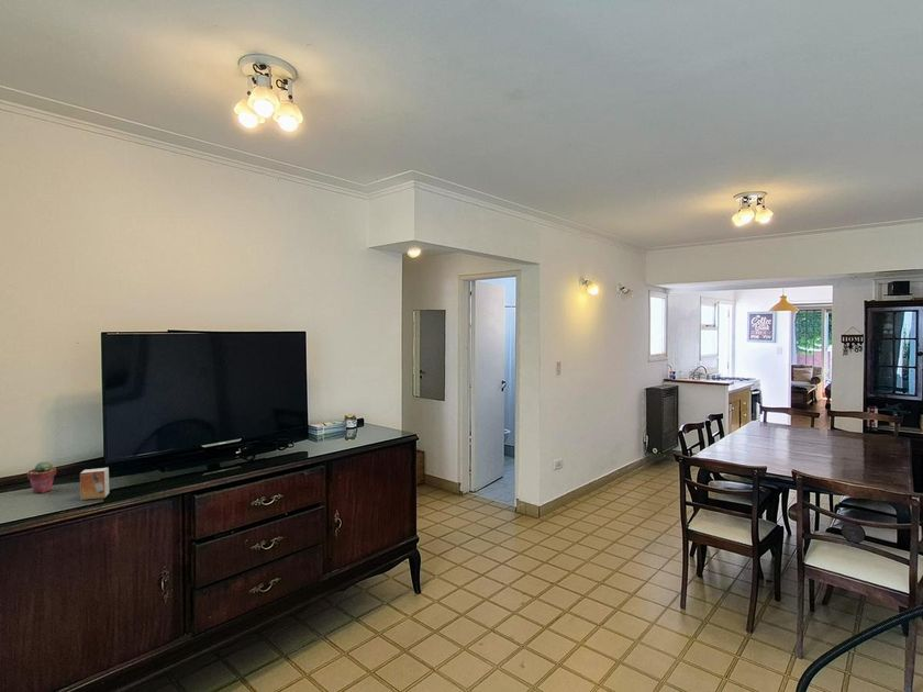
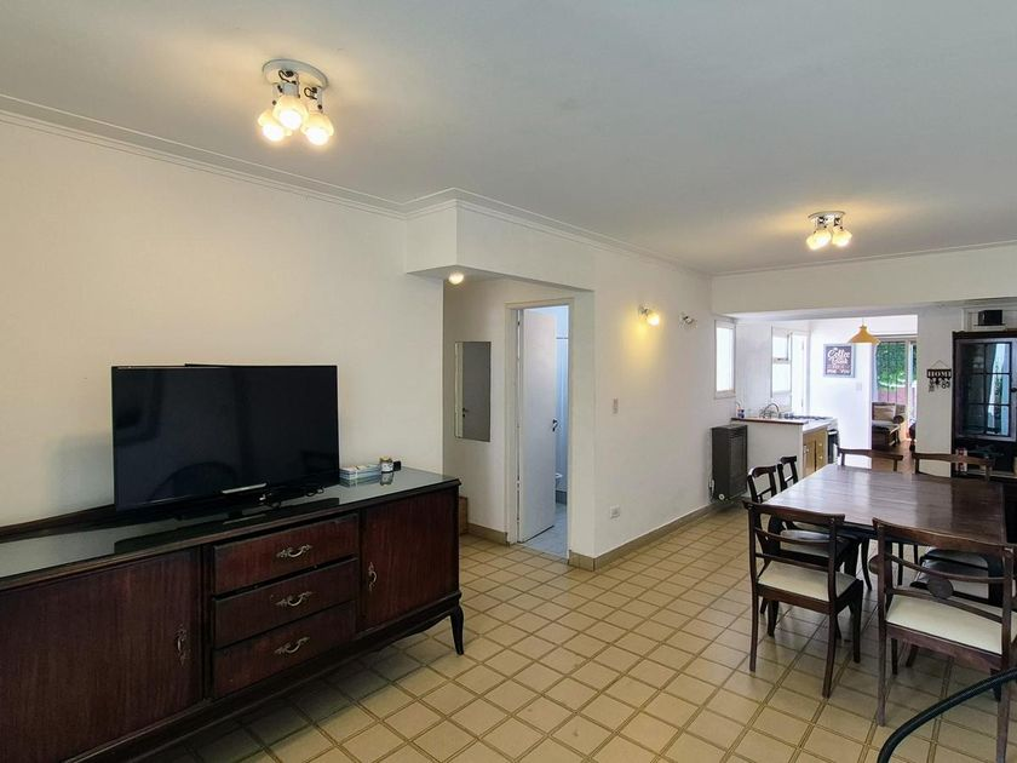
- small box [79,467,110,501]
- potted succulent [26,460,57,494]
